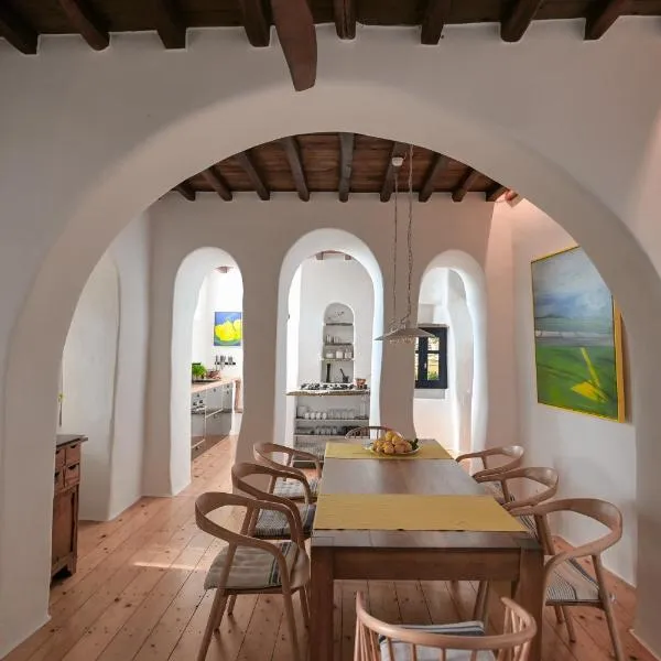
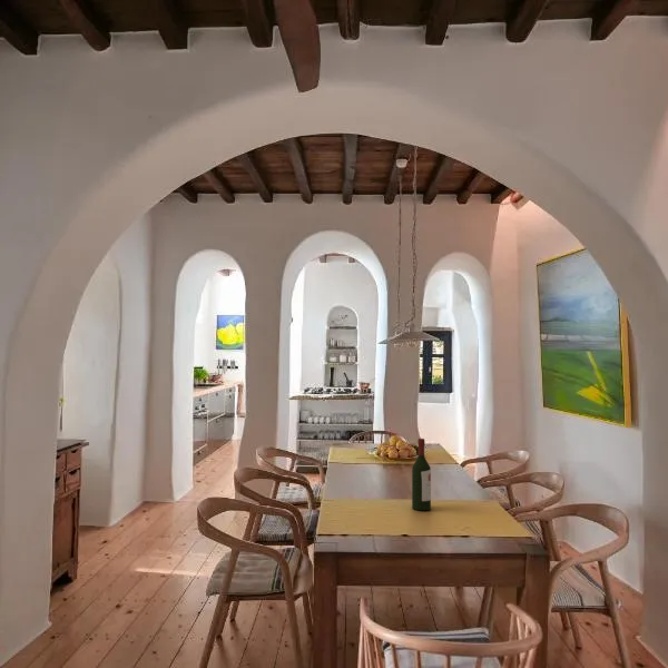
+ wine bottle [411,438,432,511]
